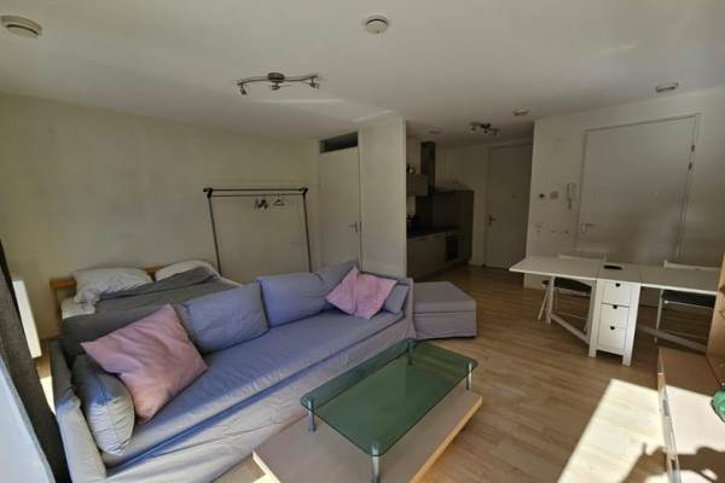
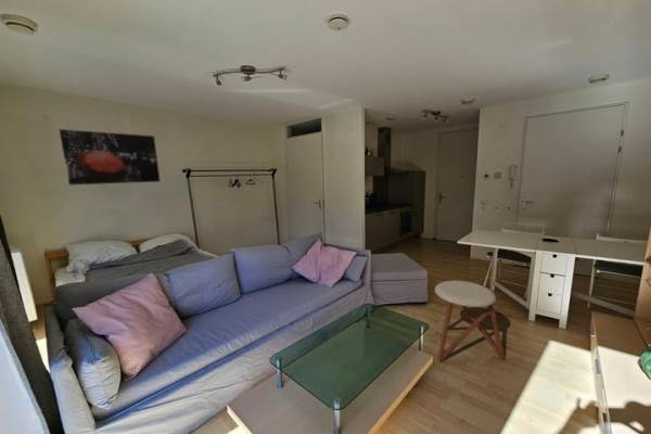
+ wall art [59,128,161,187]
+ stool [434,280,506,362]
